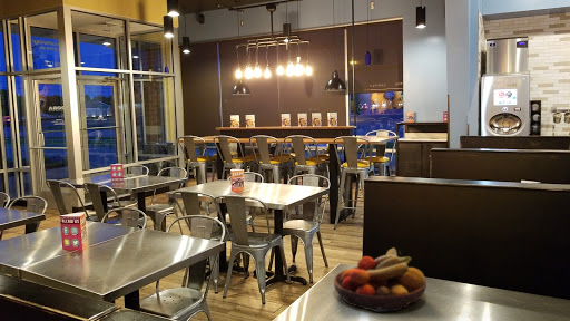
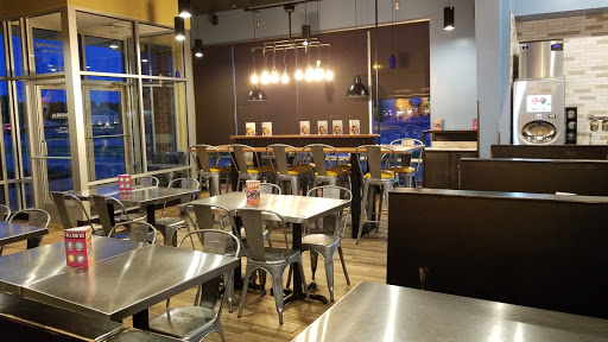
- fruit bowl [333,246,428,313]
